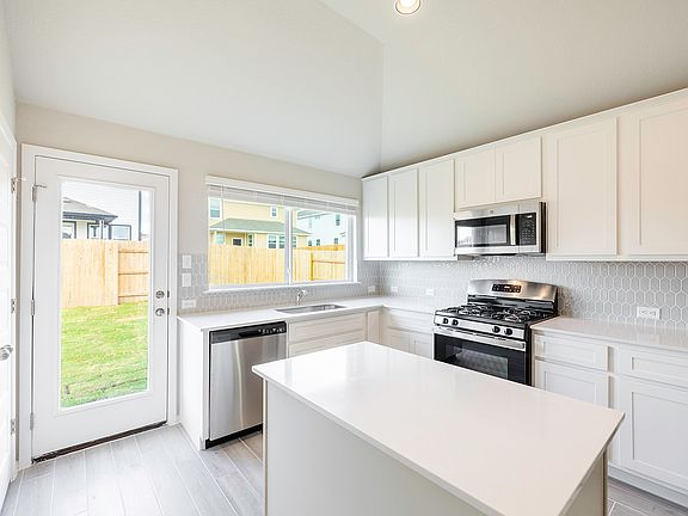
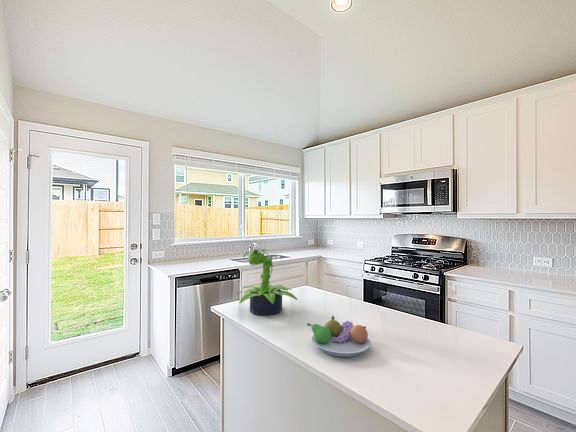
+ potted plant [236,247,299,316]
+ fruit bowl [306,315,372,358]
